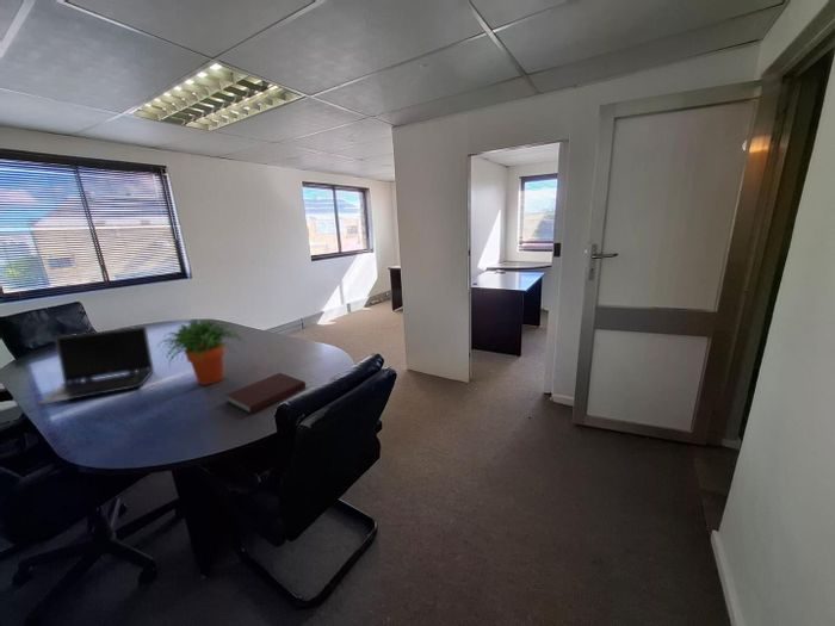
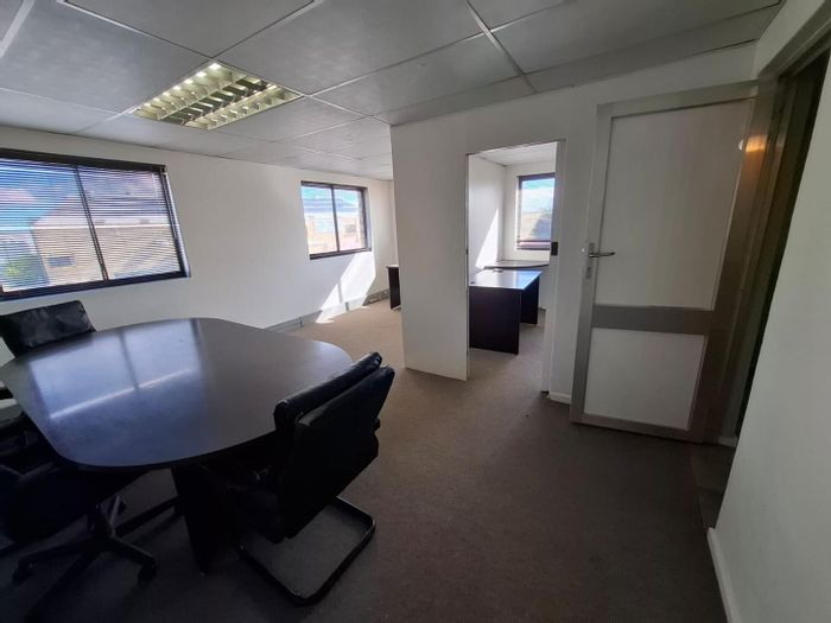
- potted plant [156,317,246,386]
- notebook [224,372,307,415]
- laptop computer [35,324,155,407]
